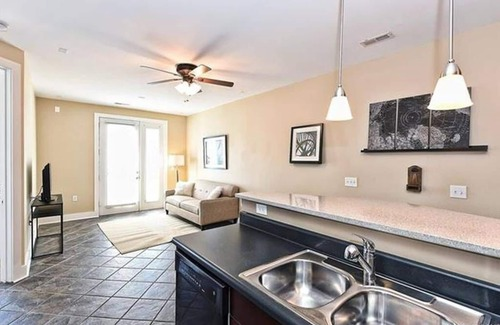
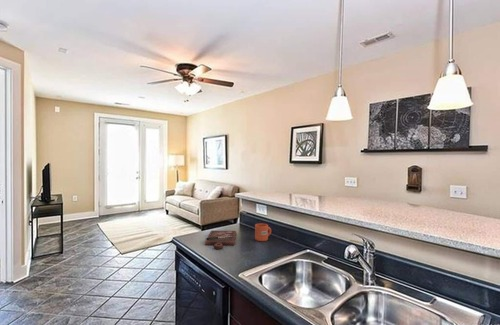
+ cutting board [204,230,237,250]
+ mug [254,223,272,242]
